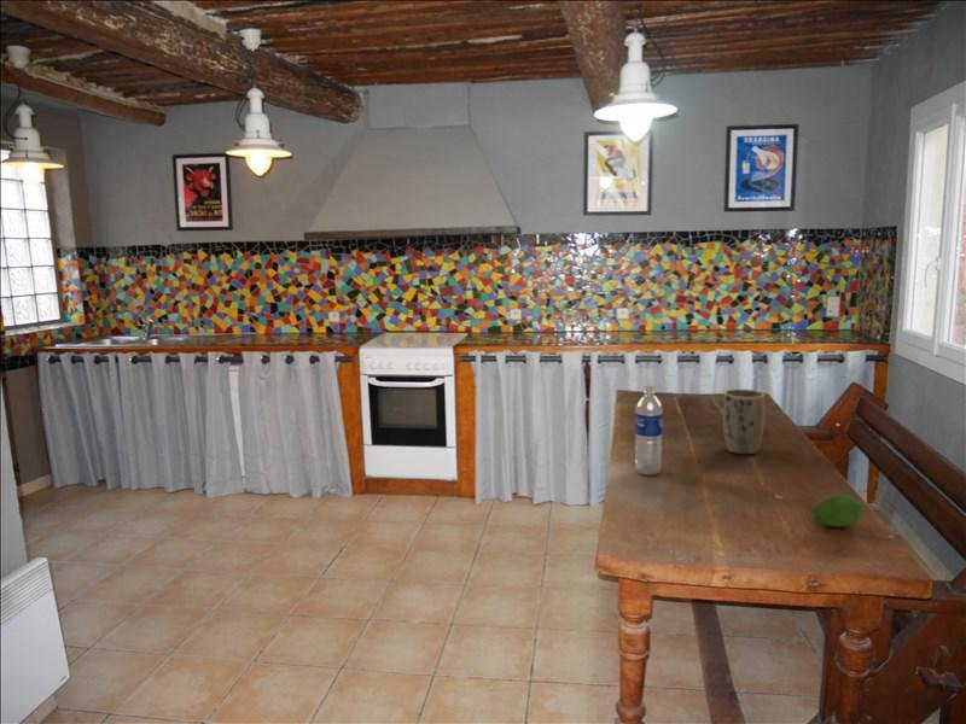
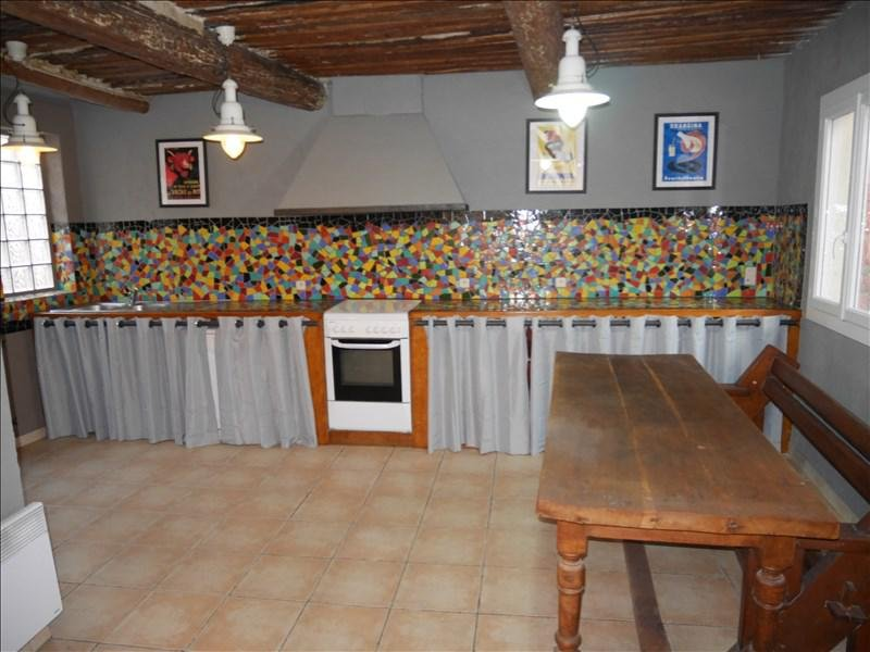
- fruit [810,494,865,529]
- water bottle [634,383,664,477]
- plant pot [721,389,767,455]
